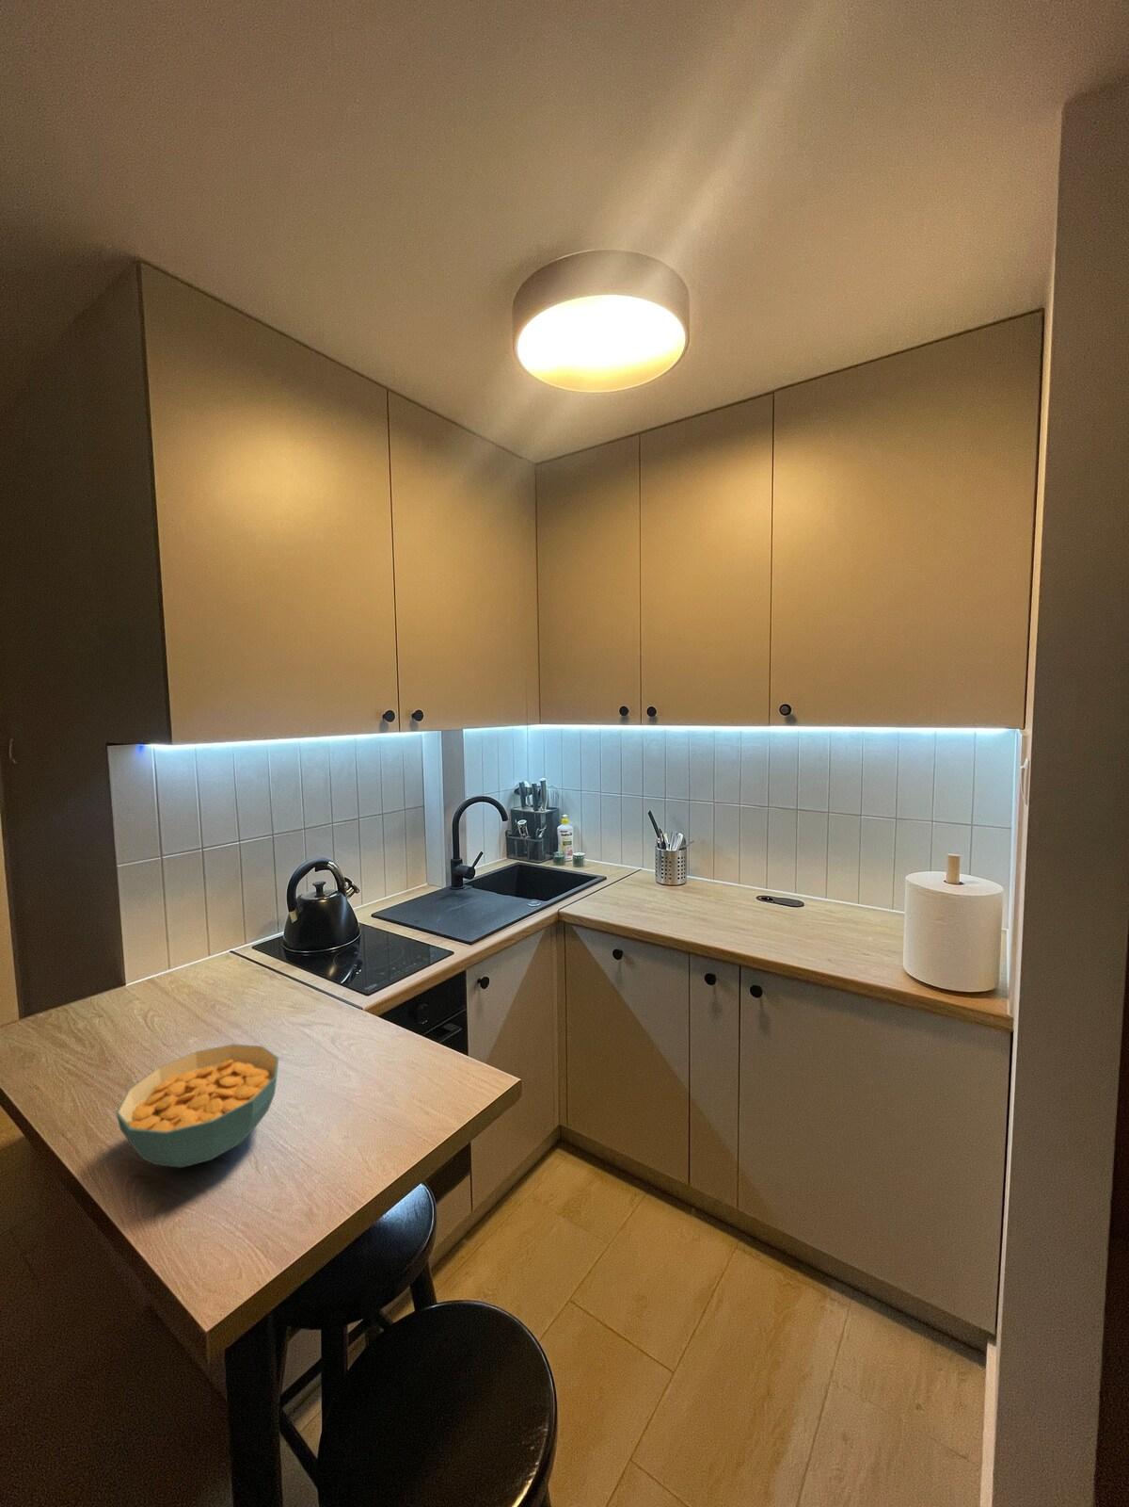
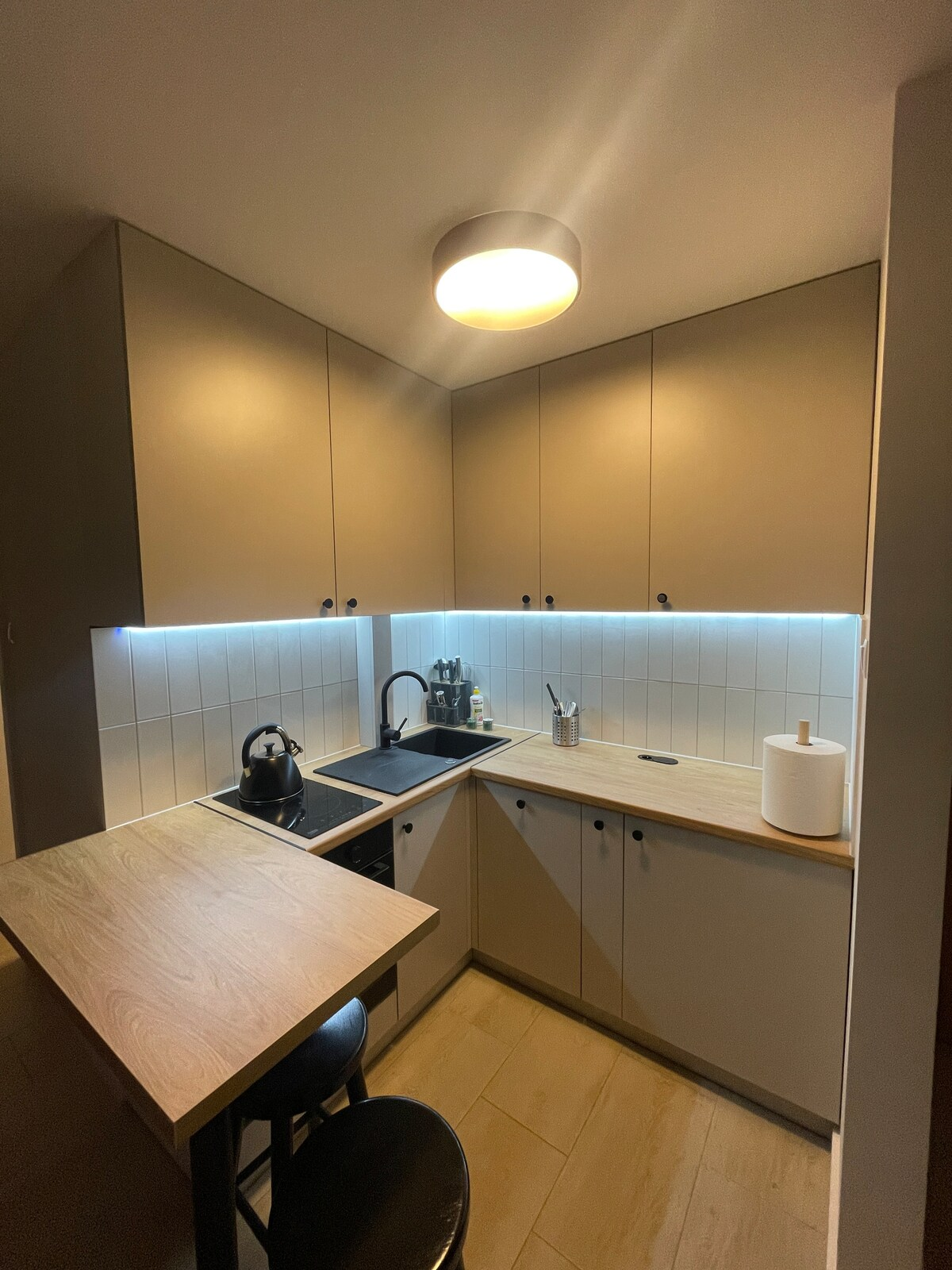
- cereal bowl [115,1043,280,1169]
